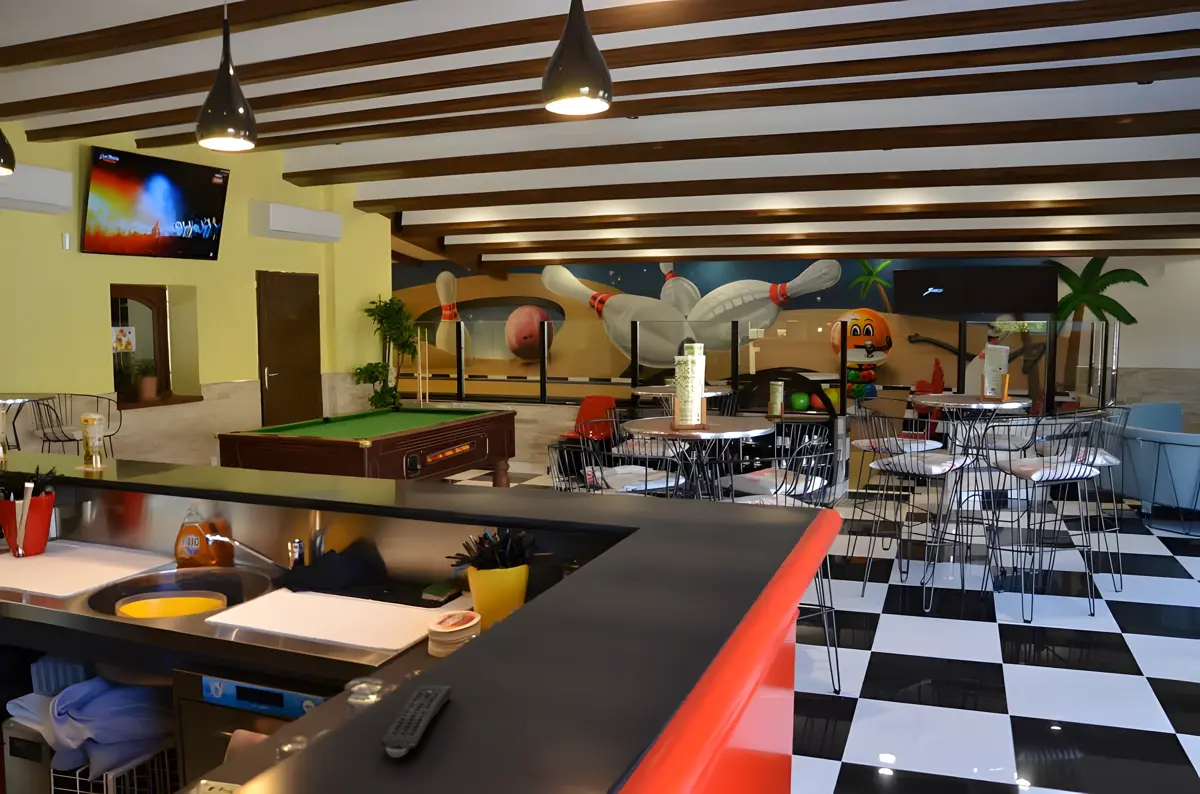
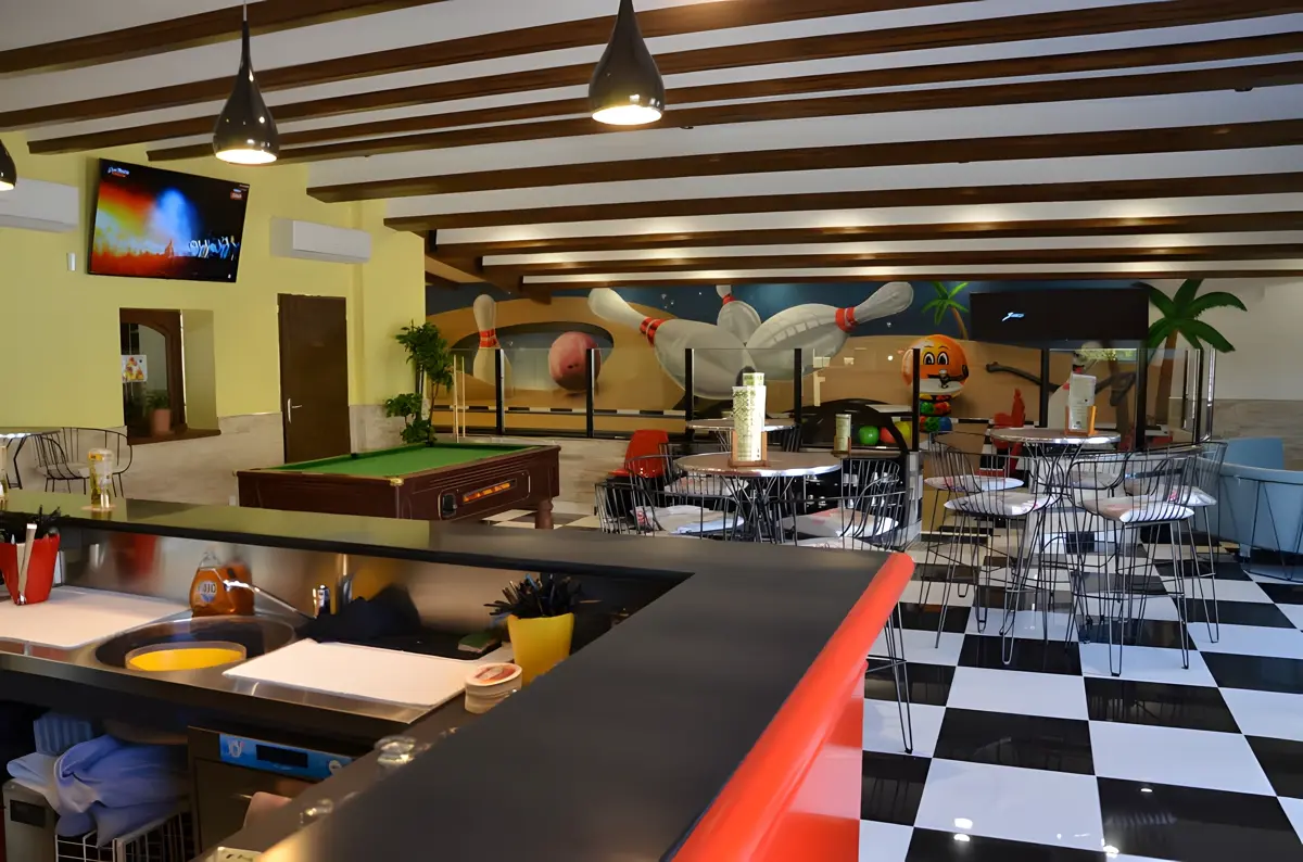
- remote control [380,684,453,759]
